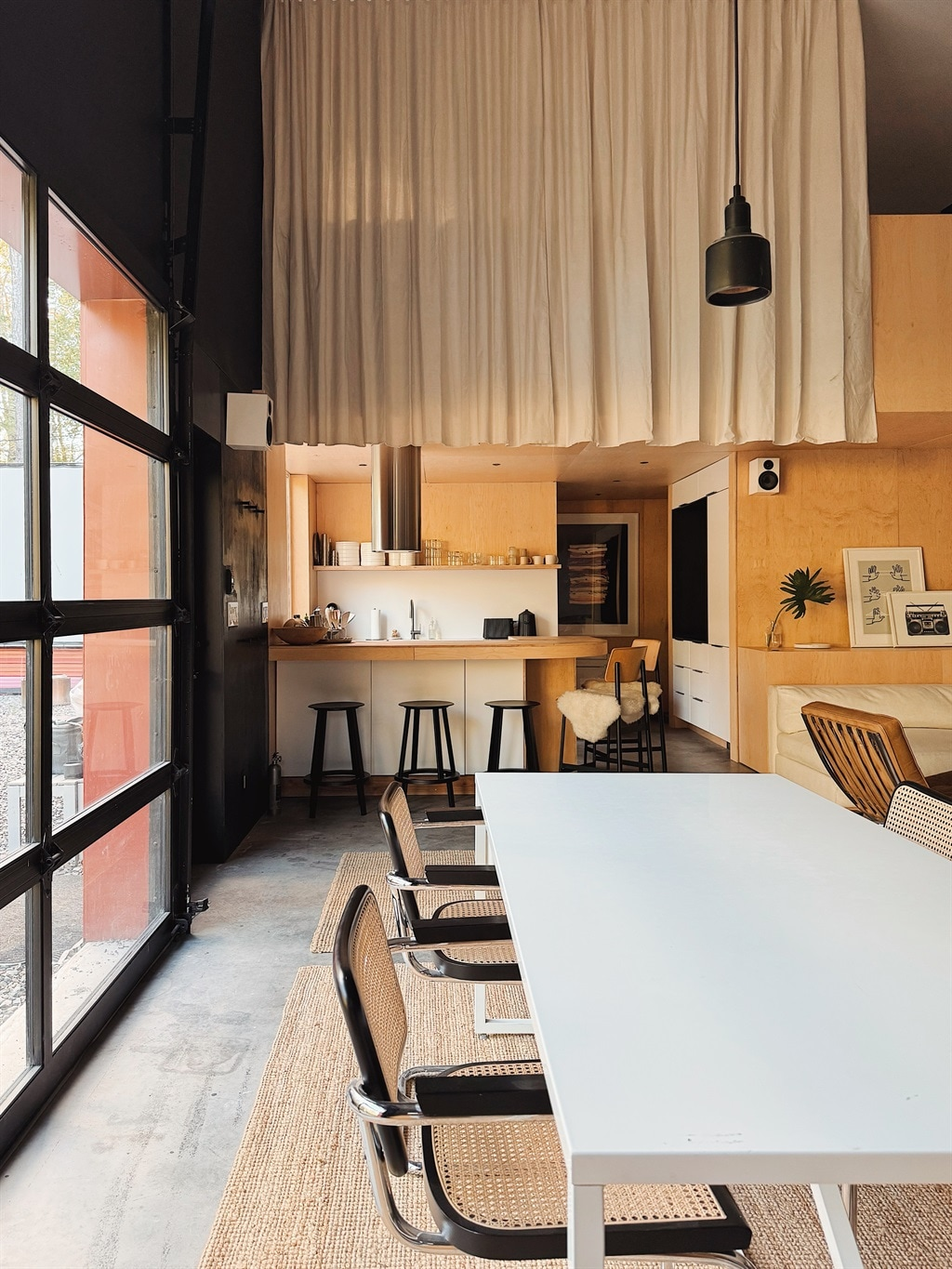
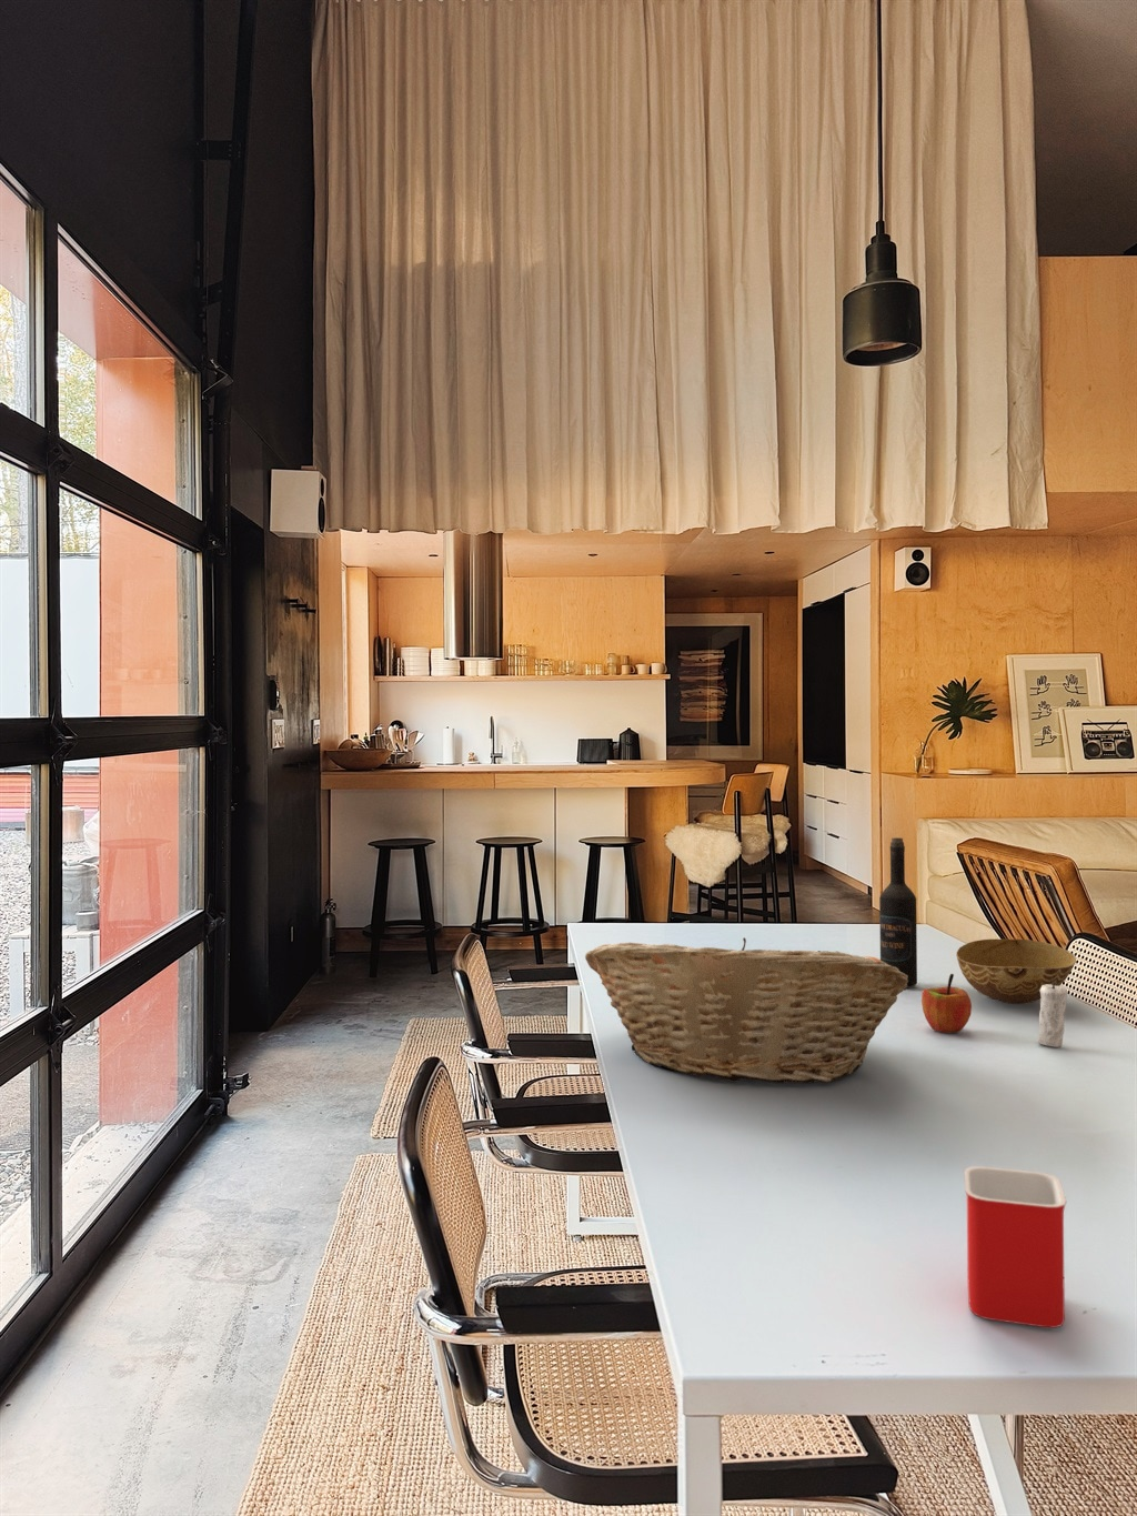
+ mug [963,1165,1067,1328]
+ fruit basket [584,937,908,1084]
+ wine bottle [878,836,918,988]
+ candle [1035,976,1068,1049]
+ apple [921,972,972,1035]
+ bowl [955,939,1077,1005]
